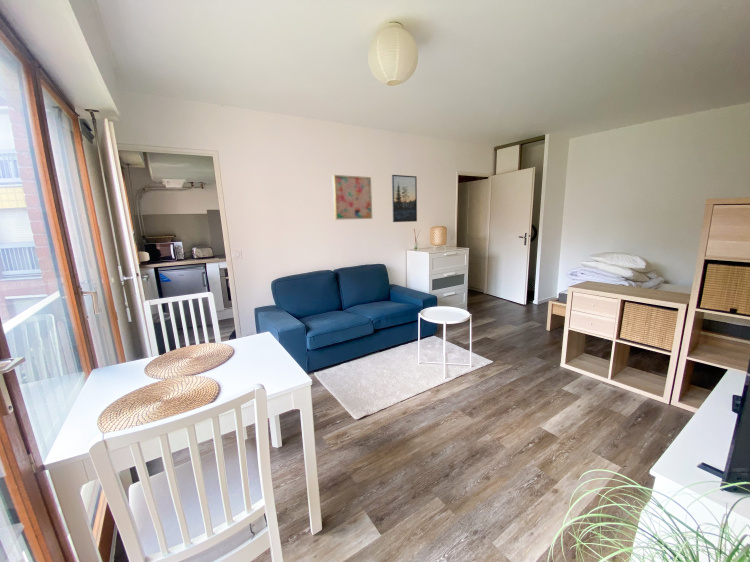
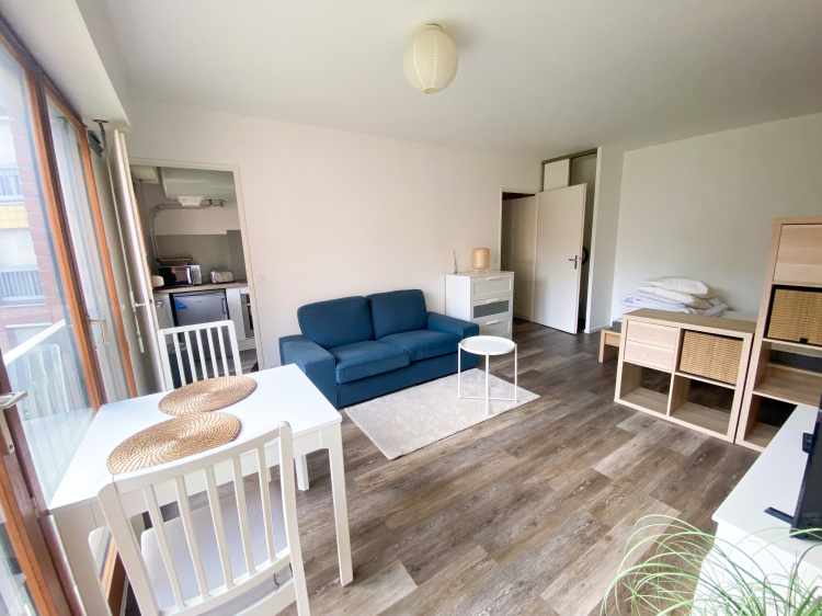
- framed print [391,174,418,223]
- wall art [331,174,373,221]
